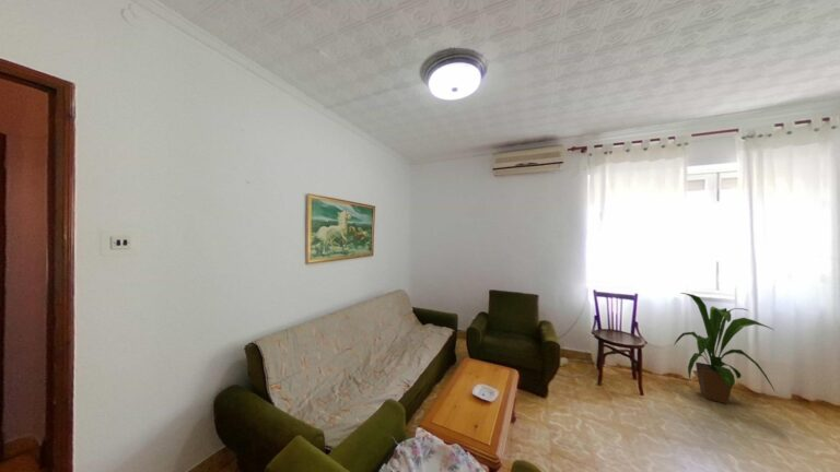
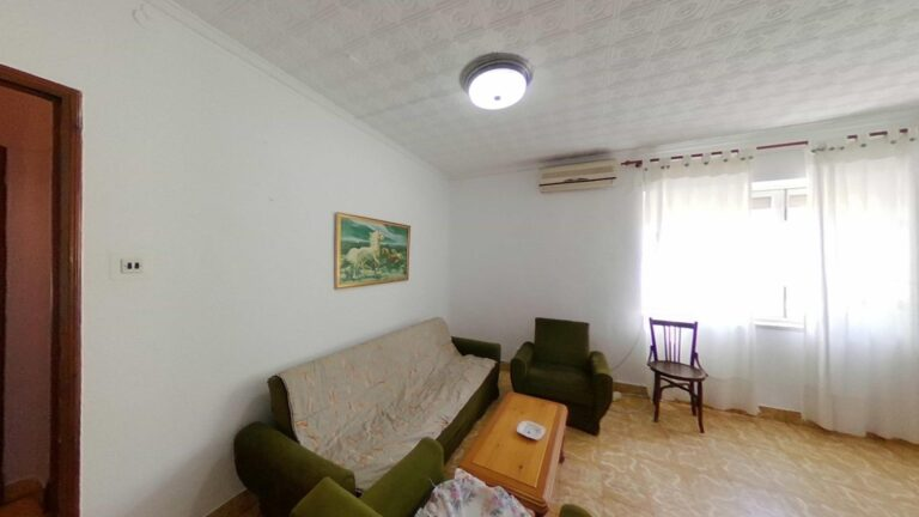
- house plant [673,292,777,404]
